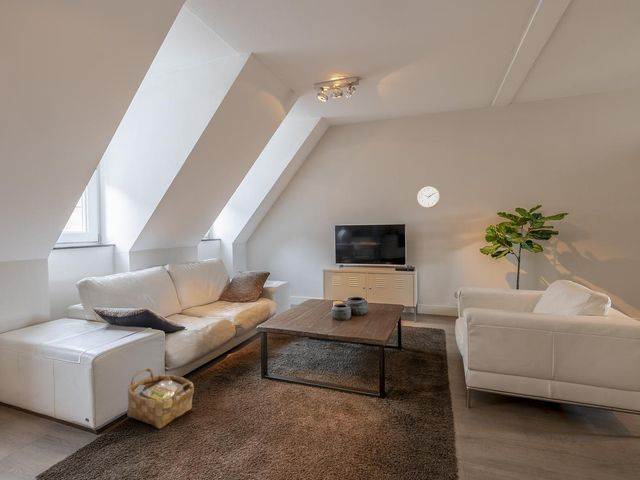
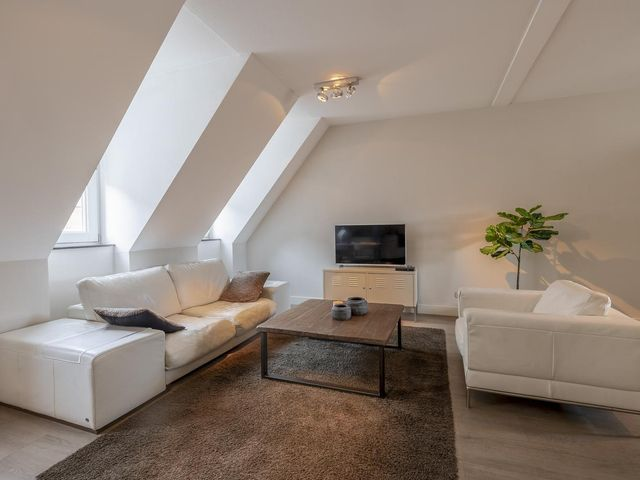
- woven basket [126,367,195,429]
- wall clock [416,186,441,209]
